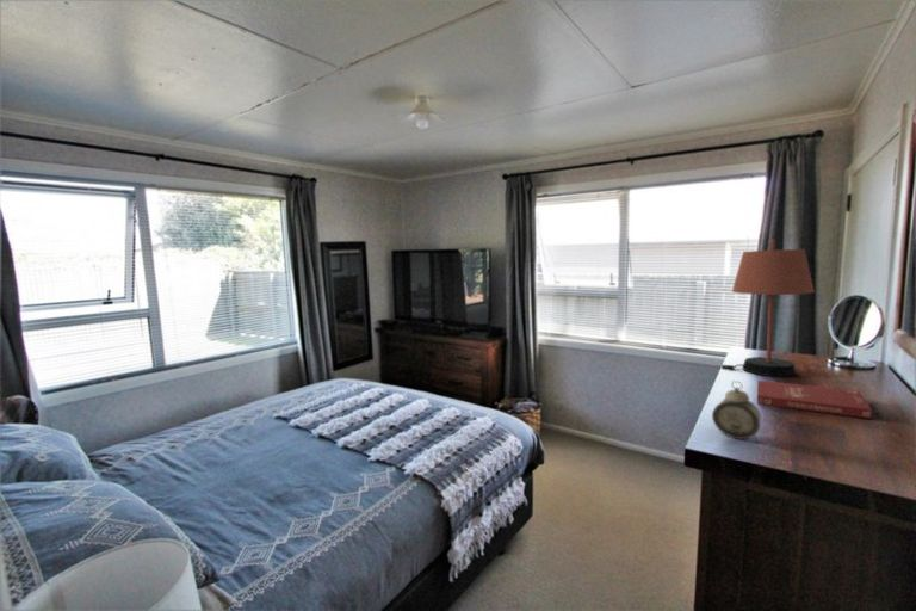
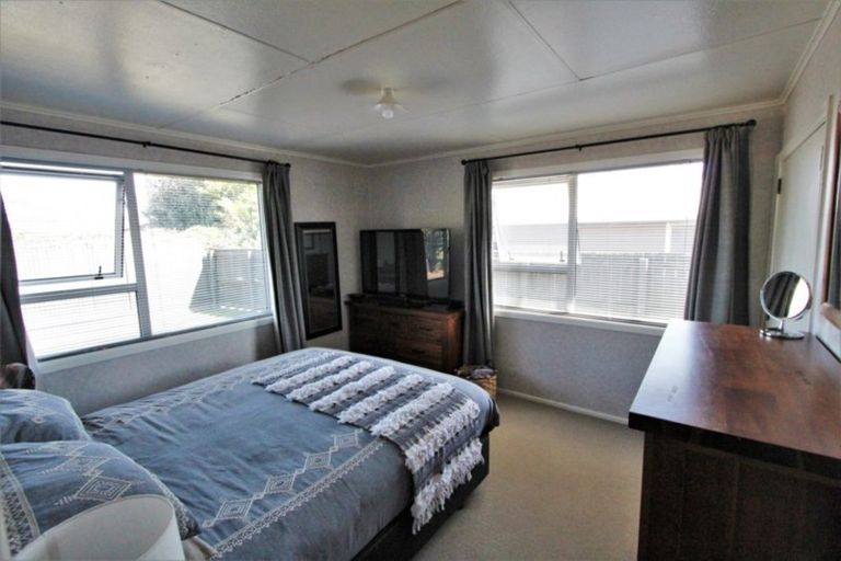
- book [756,379,873,420]
- alarm clock [711,379,762,440]
- table lamp [720,237,816,378]
